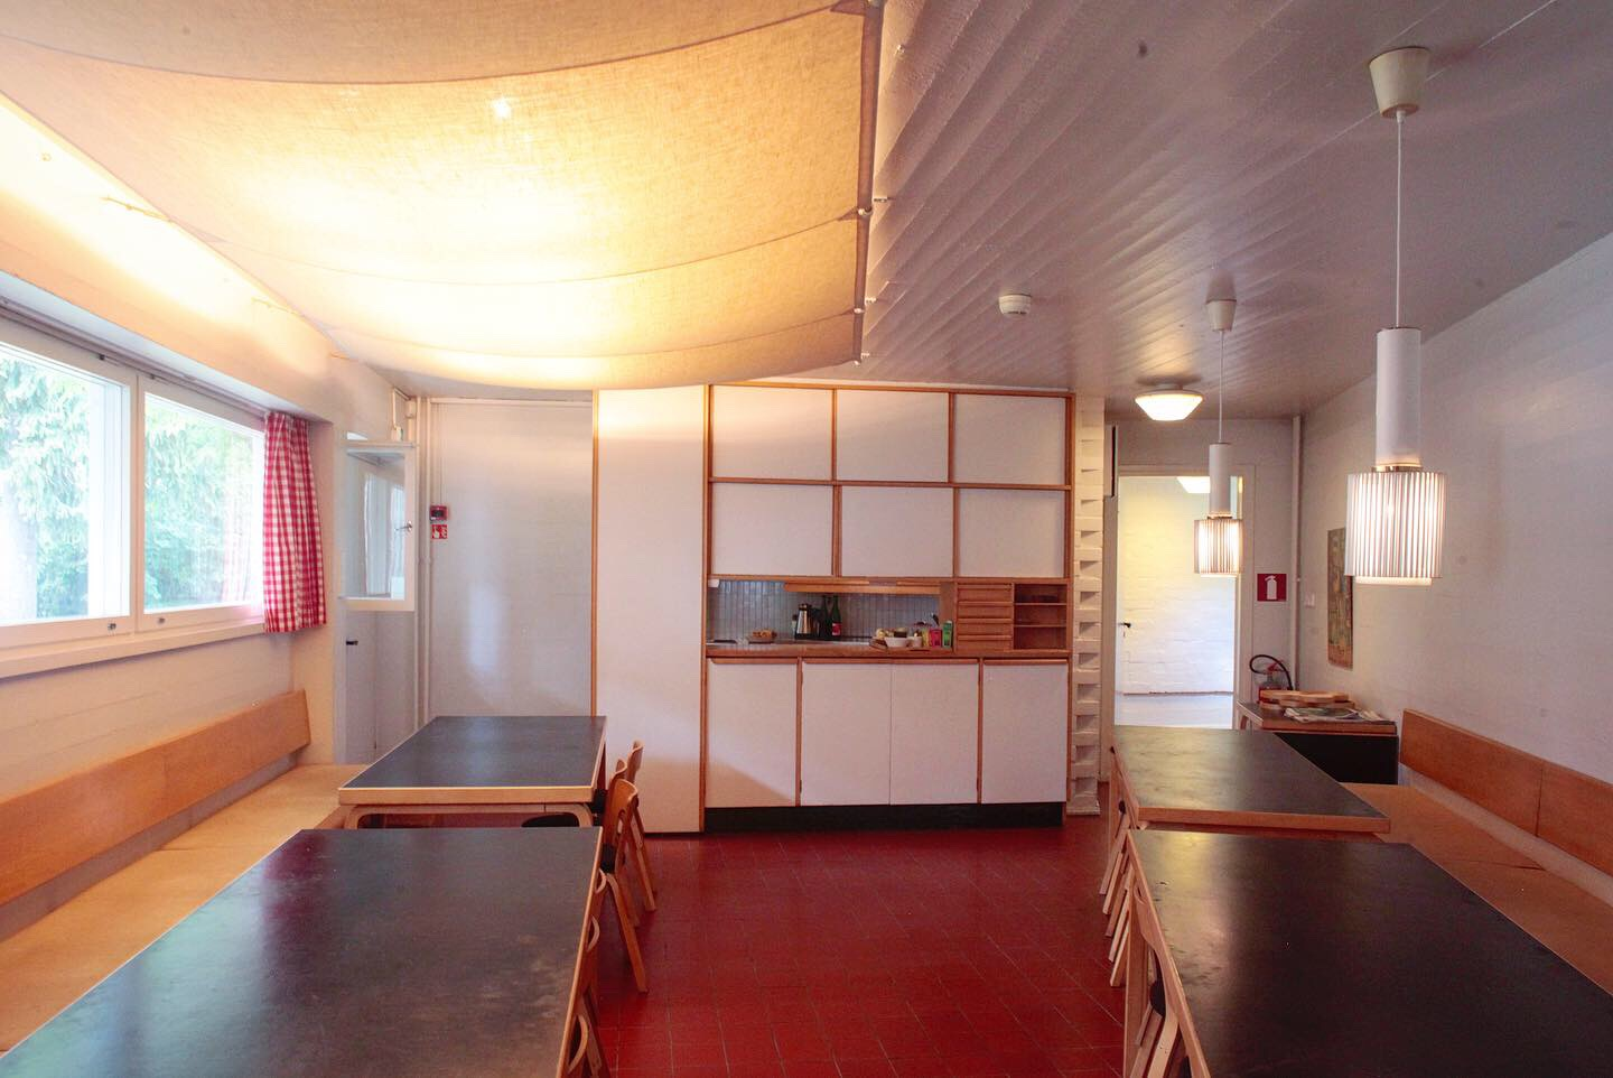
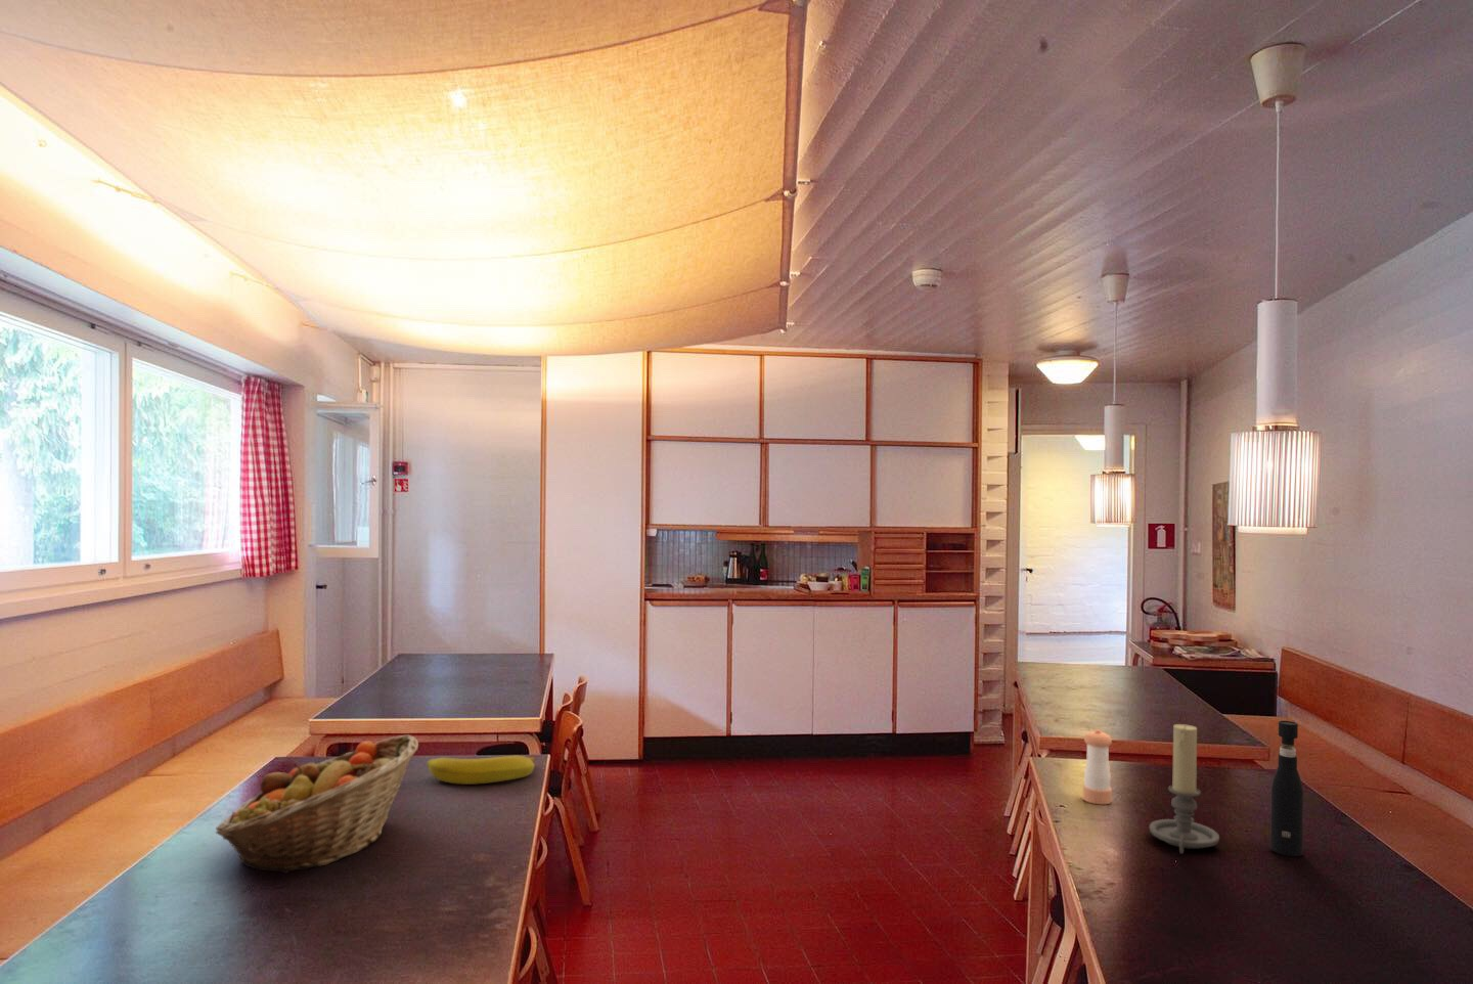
+ candle holder [1149,723,1220,856]
+ banana [425,753,536,785]
+ pepper grinder [1270,720,1304,858]
+ fruit basket [215,734,420,873]
+ pepper shaker [1082,728,1113,805]
